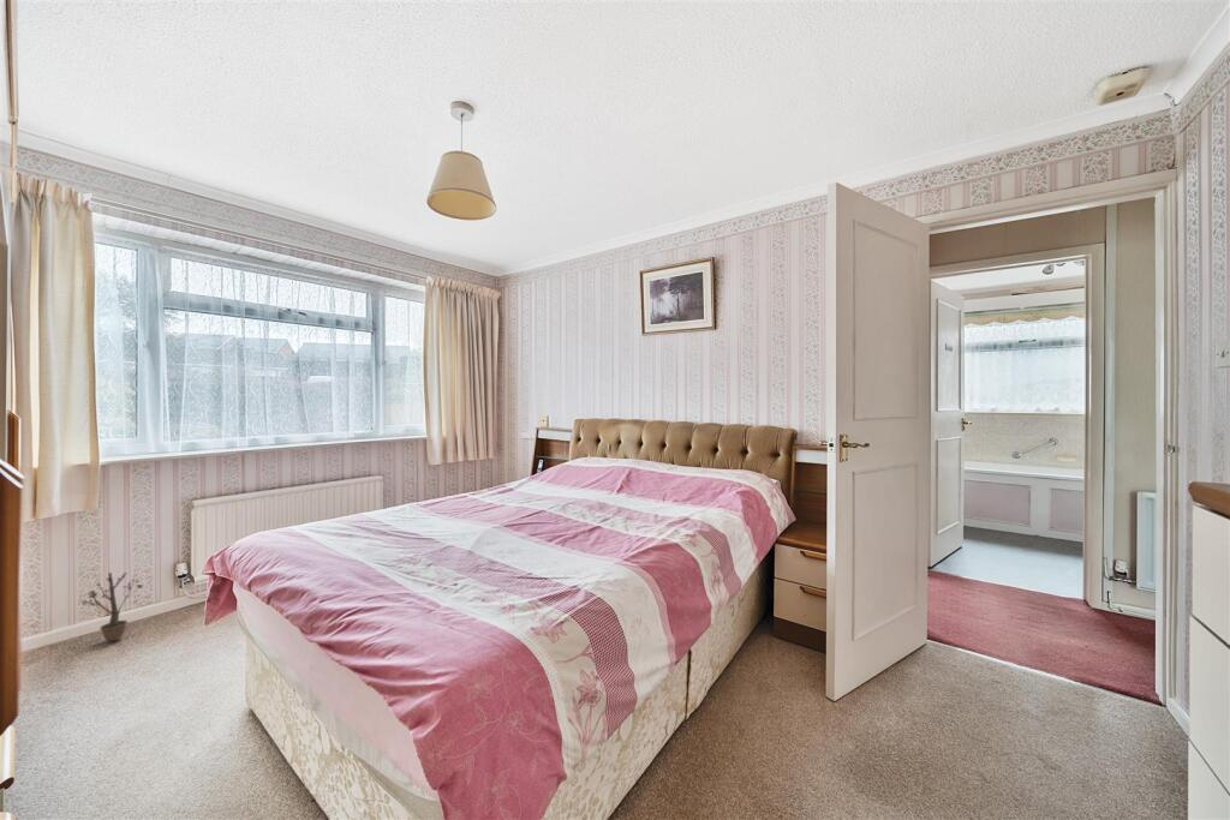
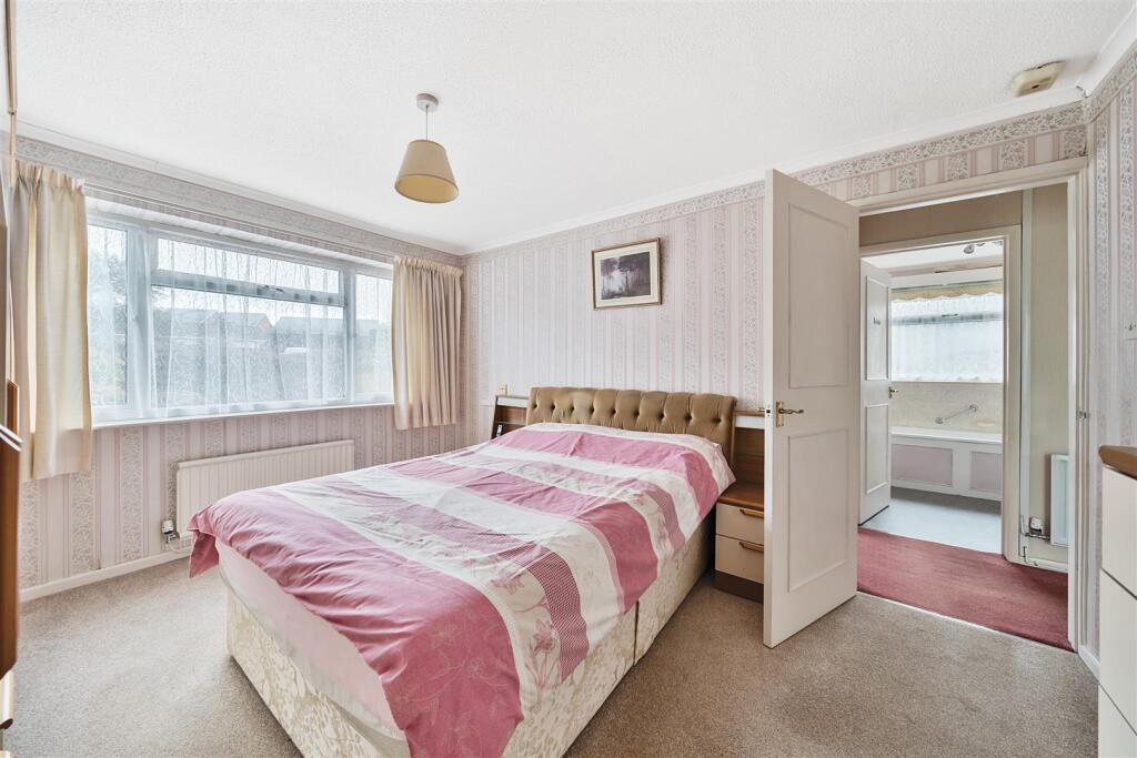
- decorative plant [70,571,143,651]
